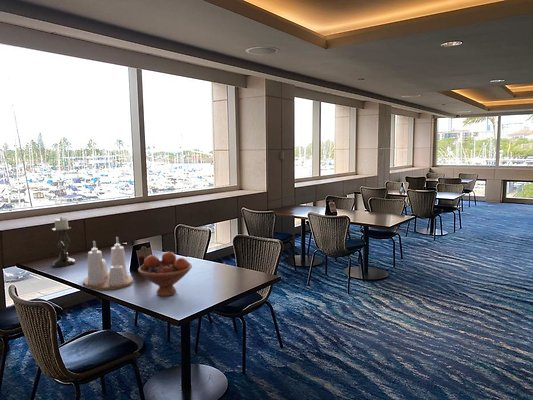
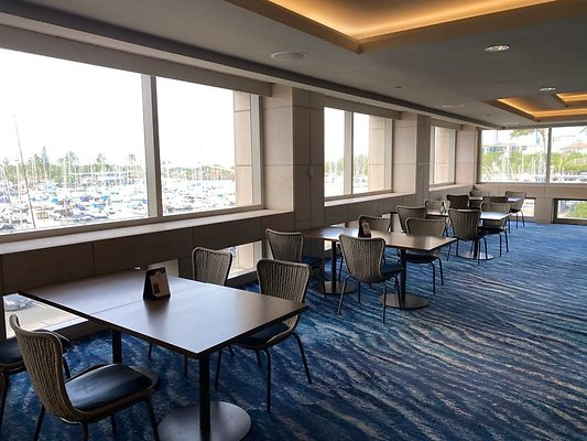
- candle holder [51,216,77,268]
- condiment set [83,236,134,291]
- fruit bowl [137,251,193,297]
